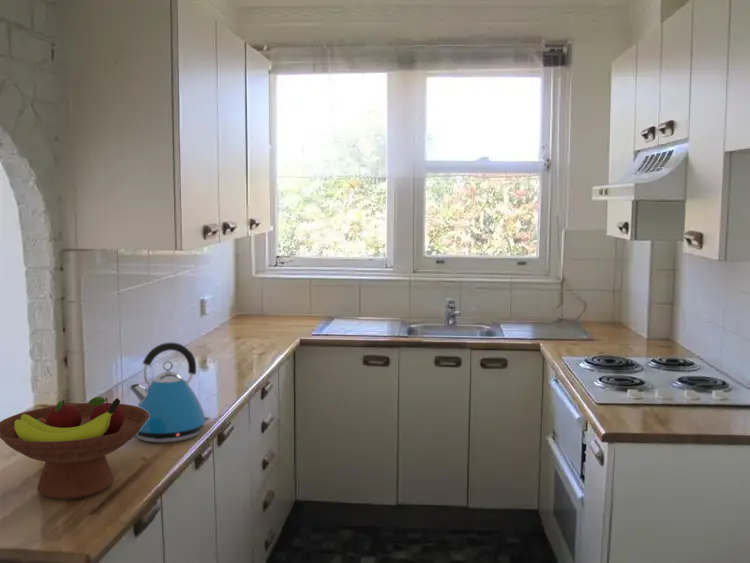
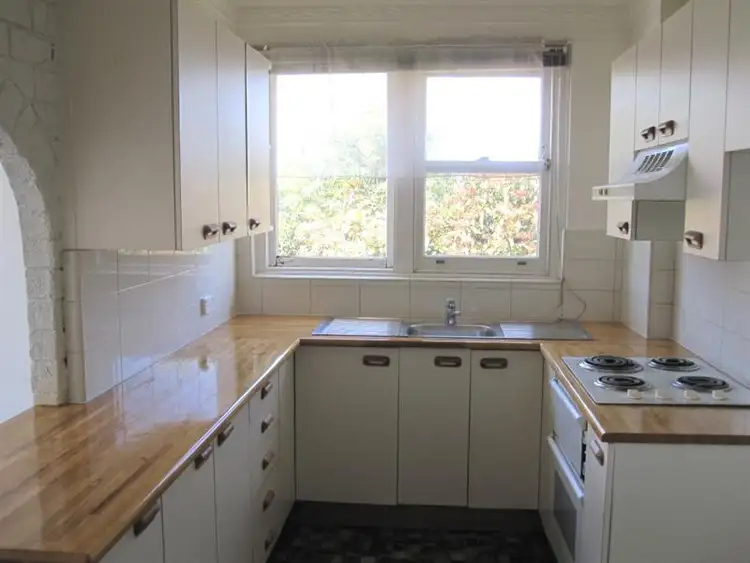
- fruit bowl [0,396,149,500]
- kettle [128,341,212,443]
